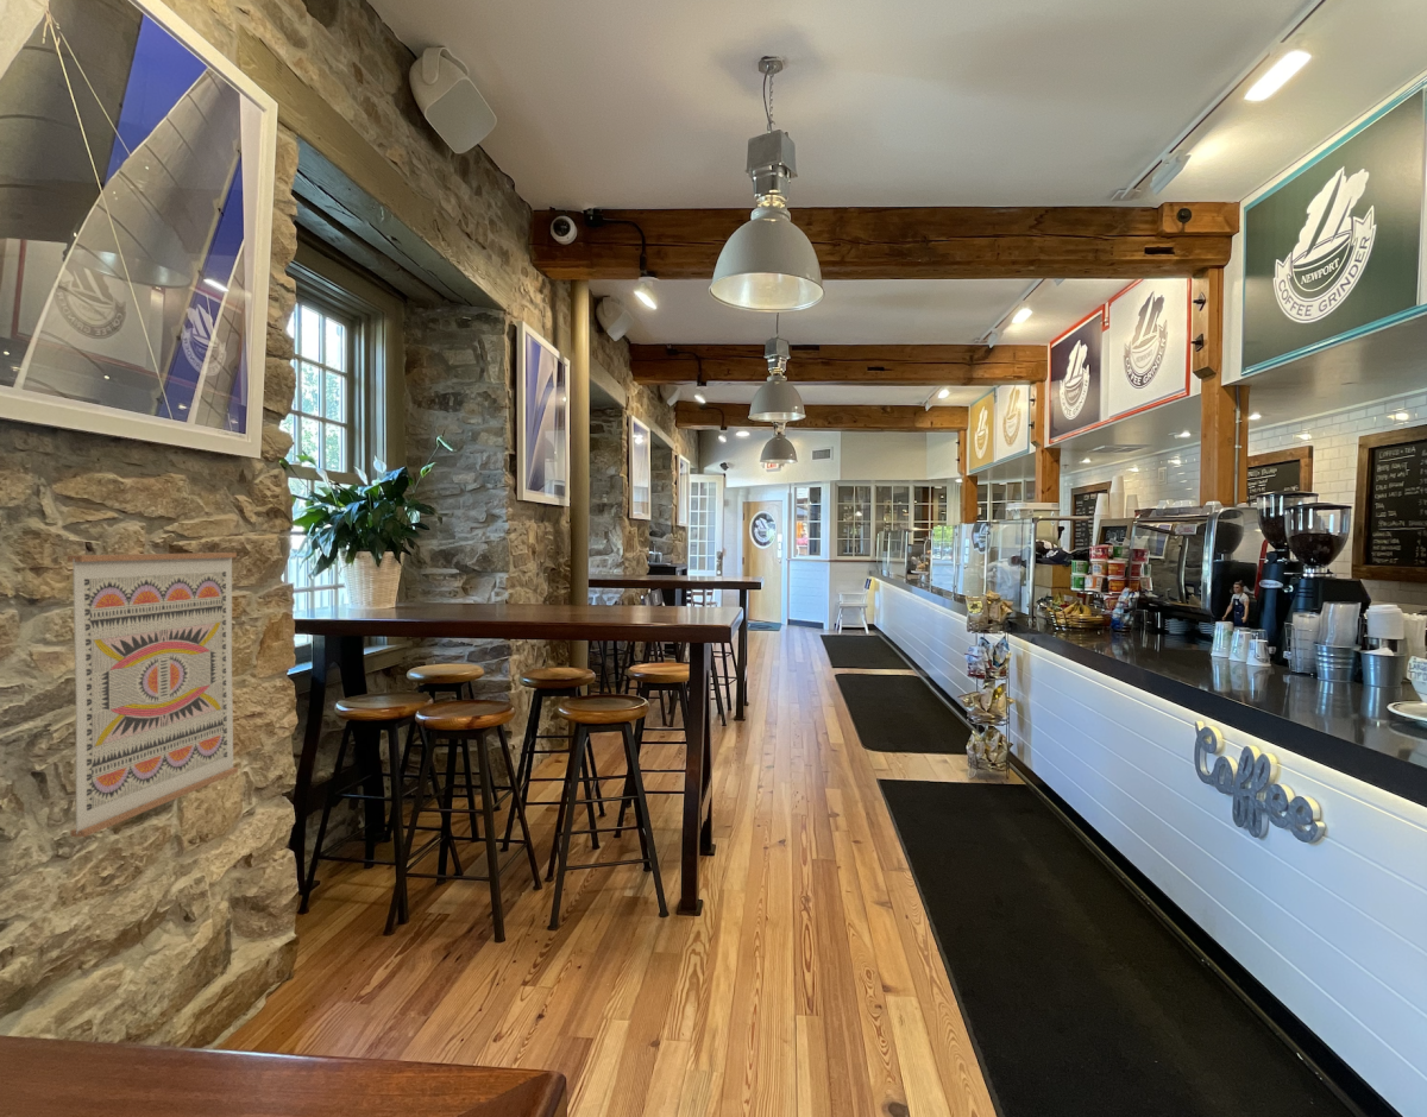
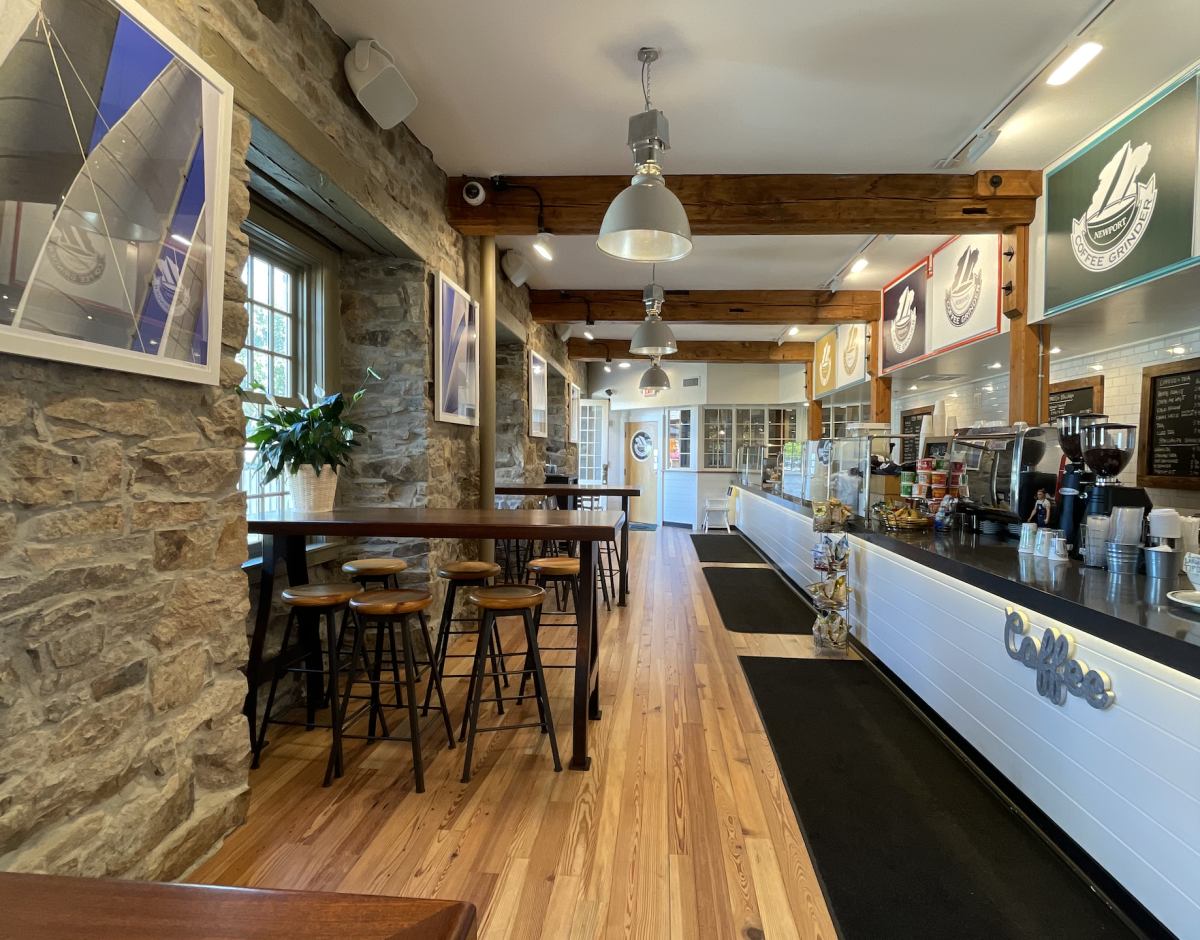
- wall art [67,551,239,839]
